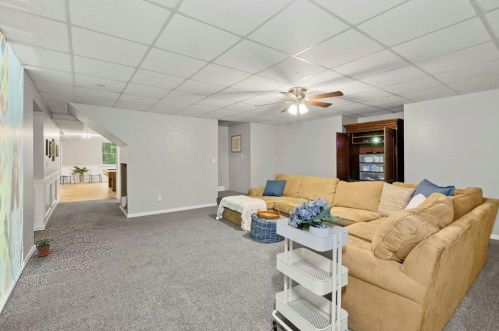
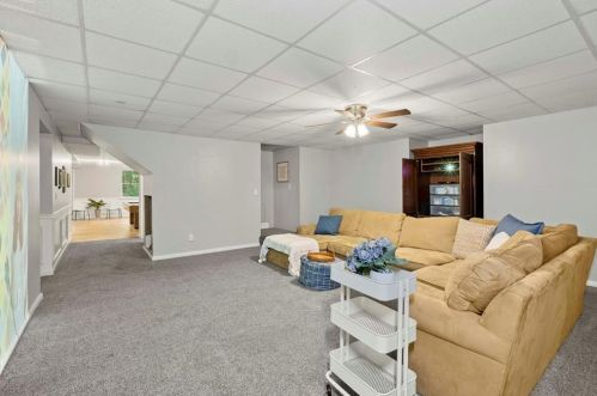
- potted plant [34,238,55,258]
